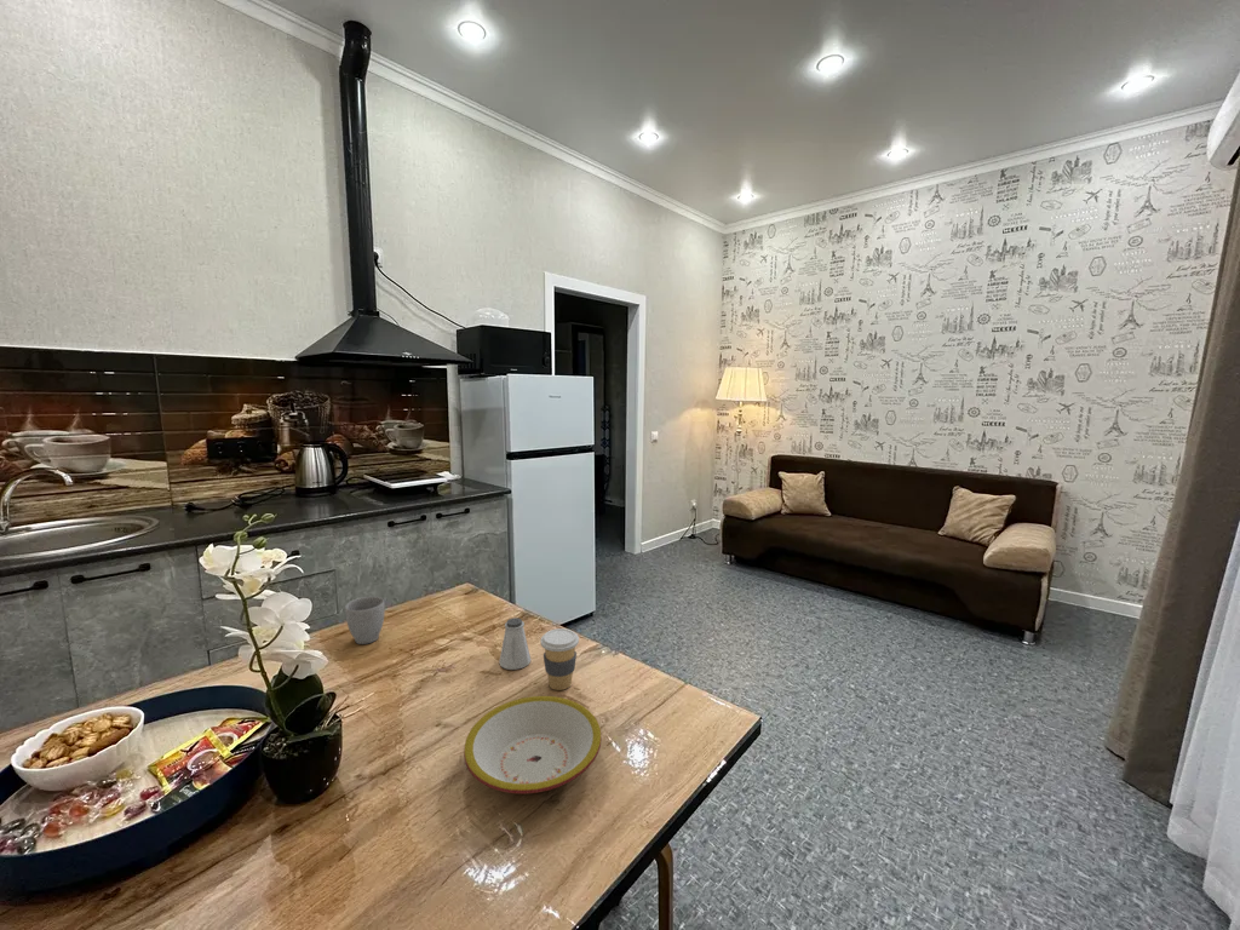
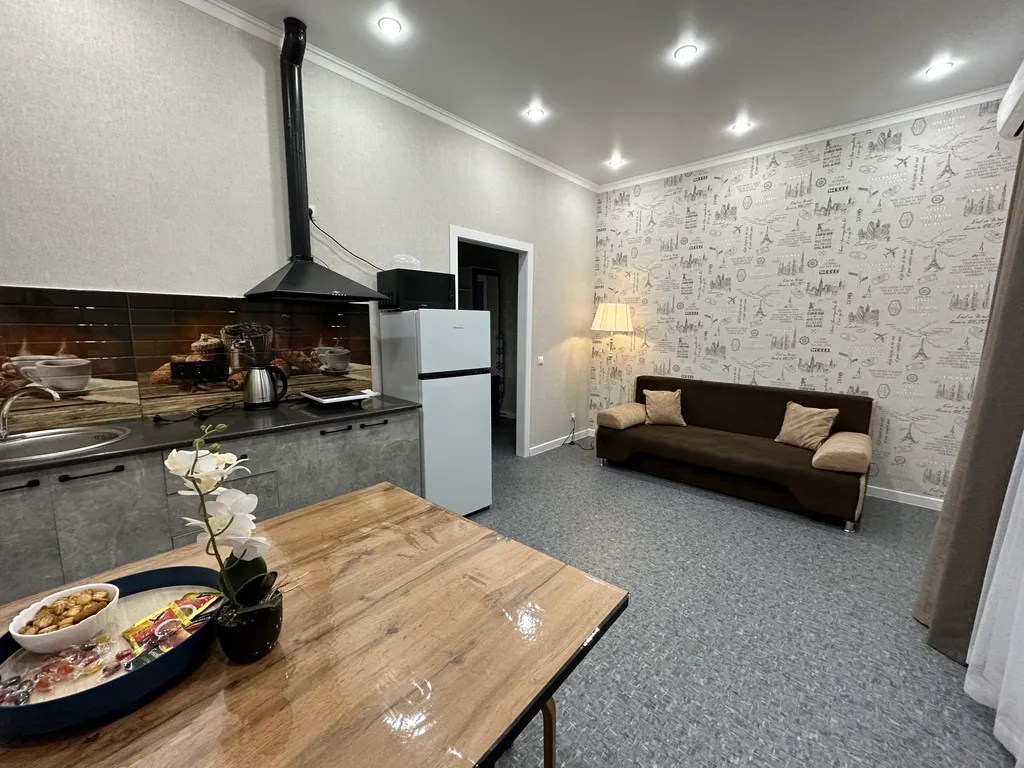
- saltshaker [498,616,532,671]
- mug [344,596,386,645]
- coffee cup [539,627,580,691]
- bowl [463,695,603,796]
